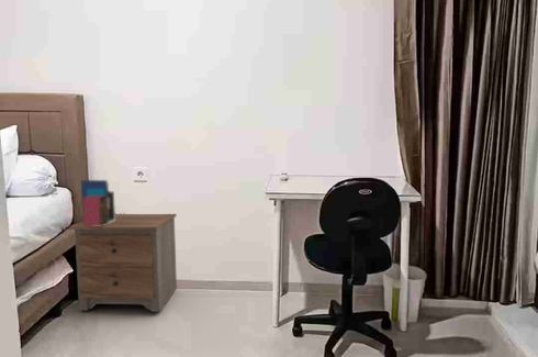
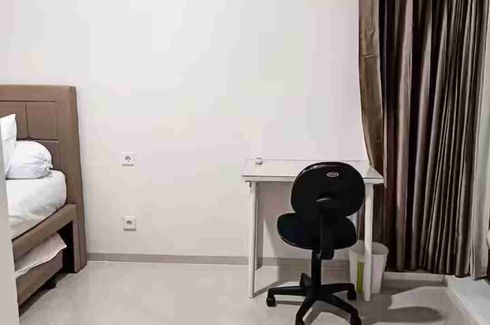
- nightstand [68,212,178,313]
- book [80,179,116,226]
